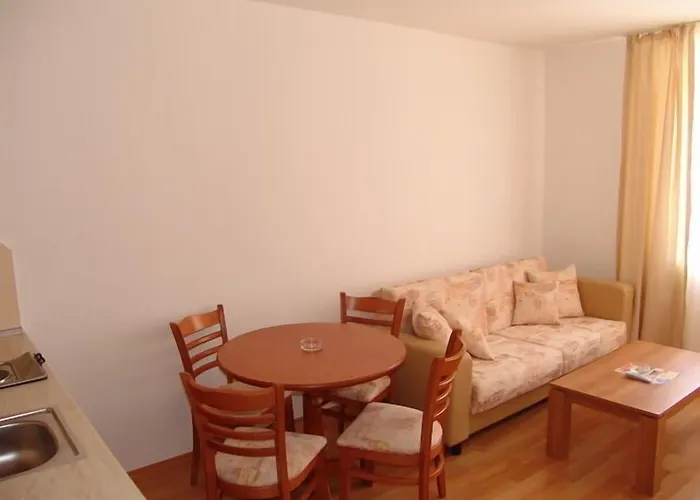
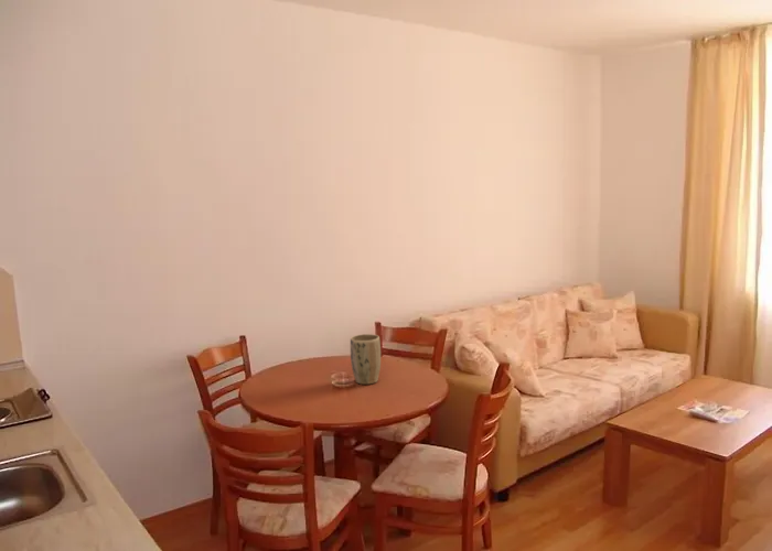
+ plant pot [350,333,382,386]
